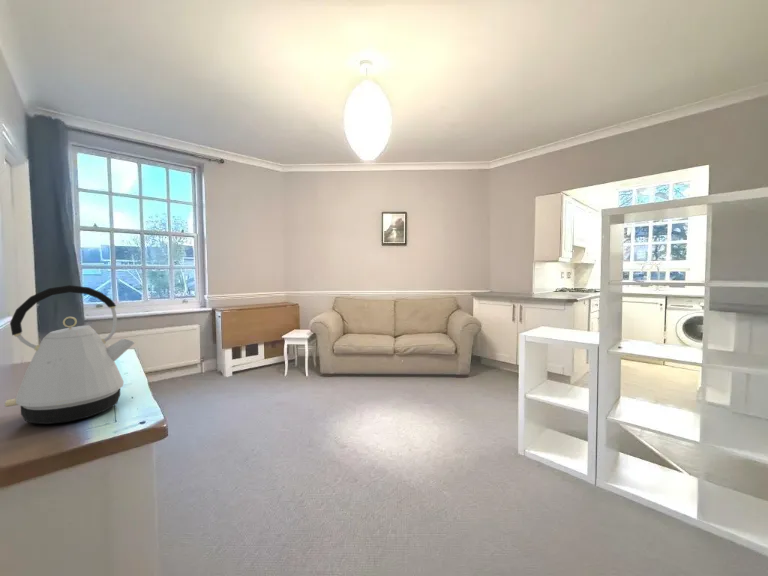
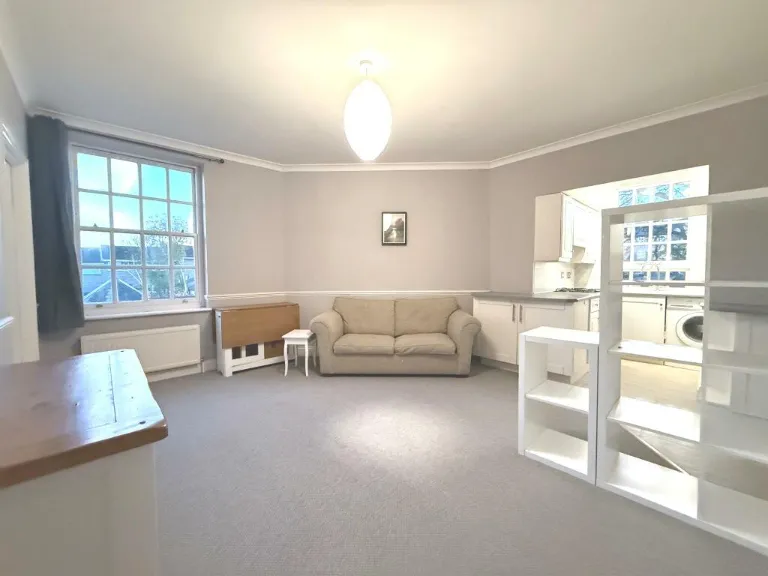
- kettle [3,284,136,425]
